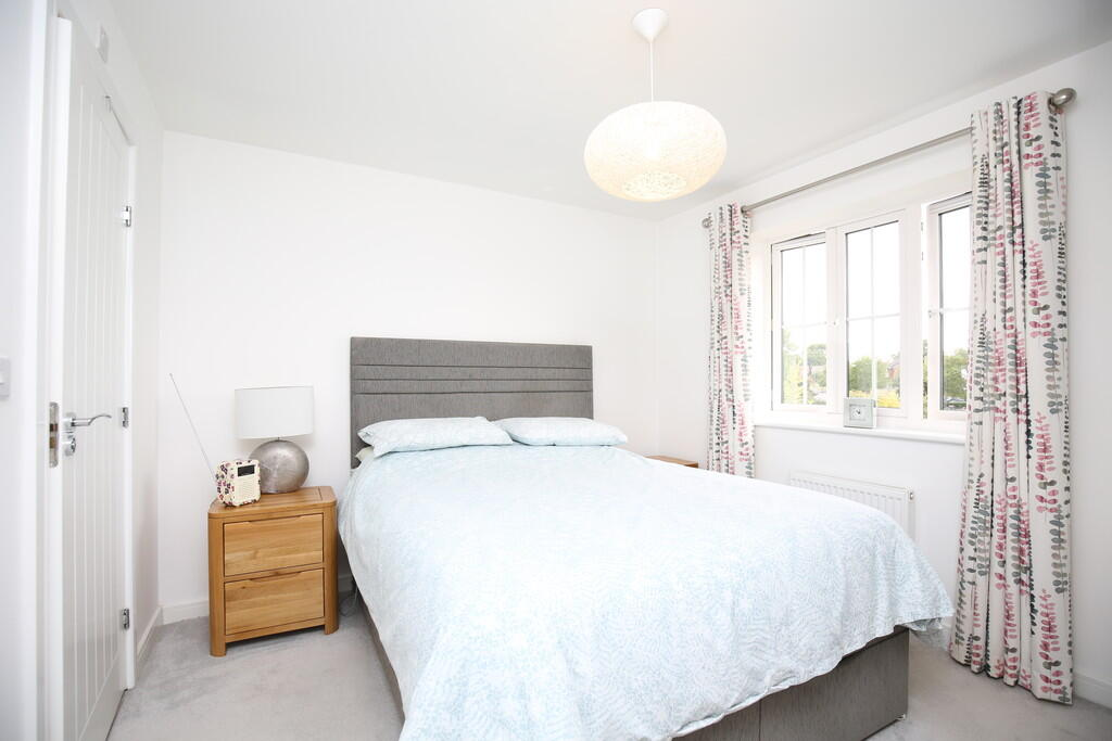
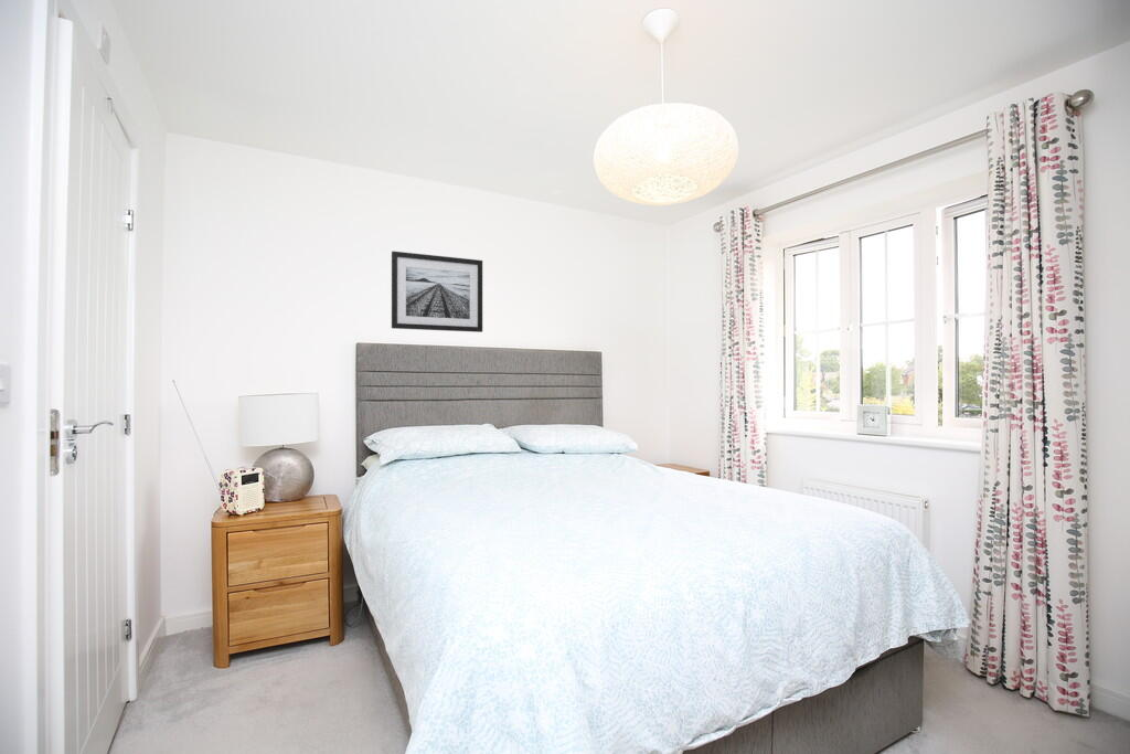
+ wall art [391,251,483,333]
